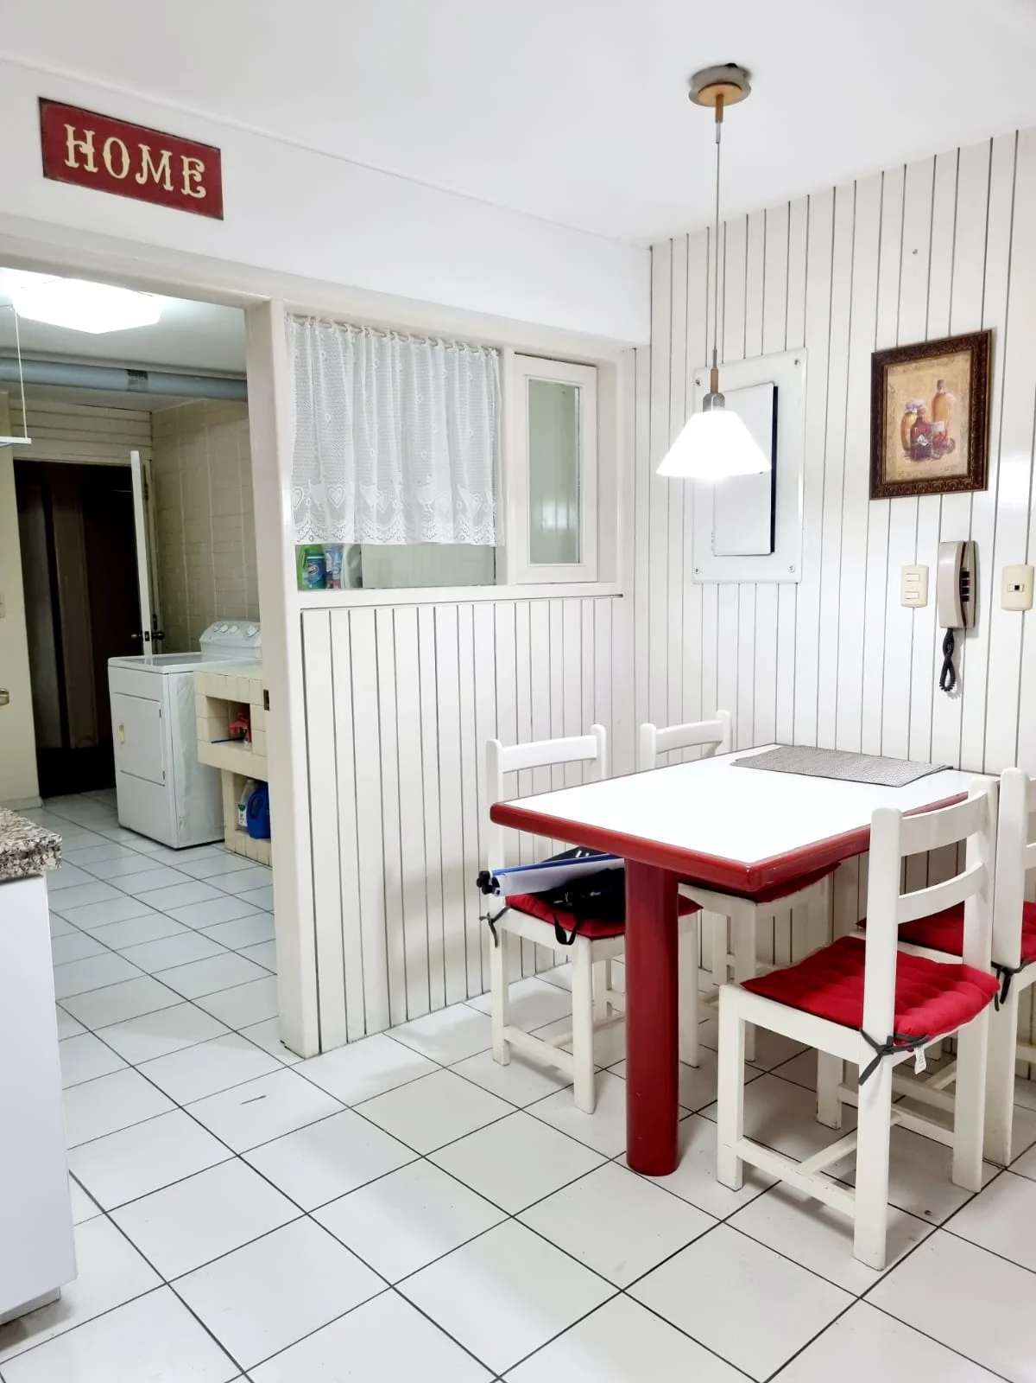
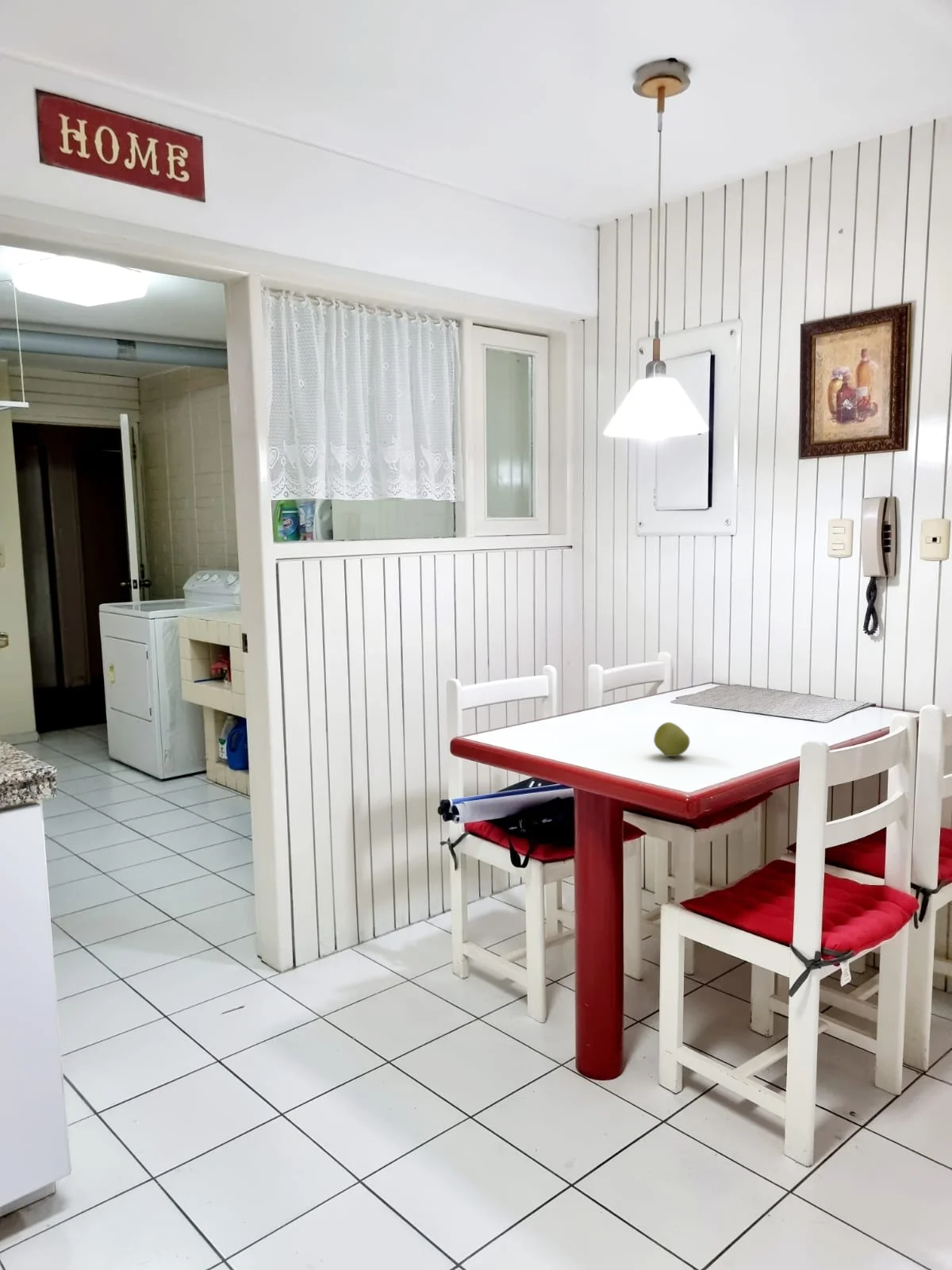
+ apple [653,722,690,757]
